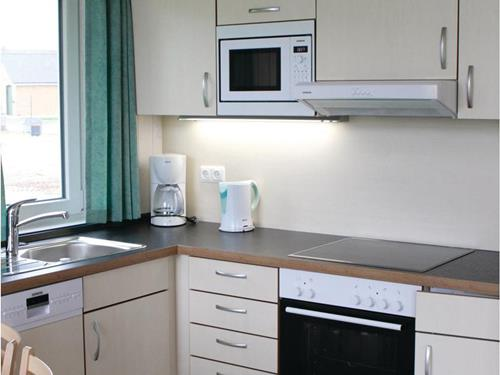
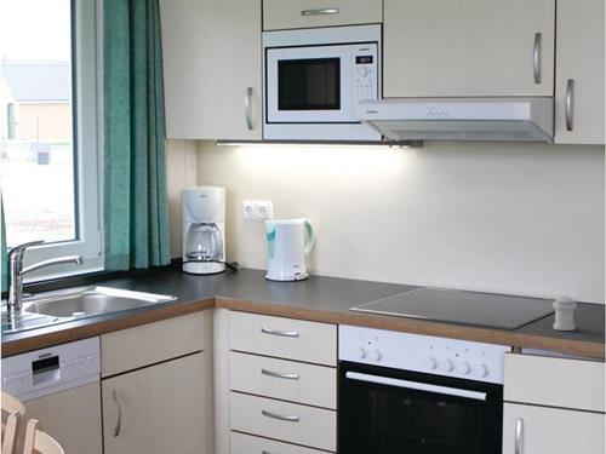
+ pepper shaker [551,294,578,332]
